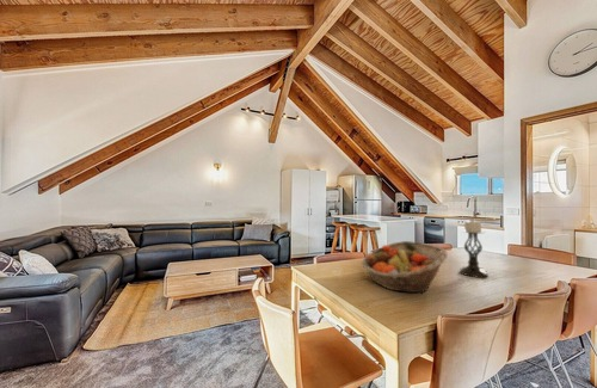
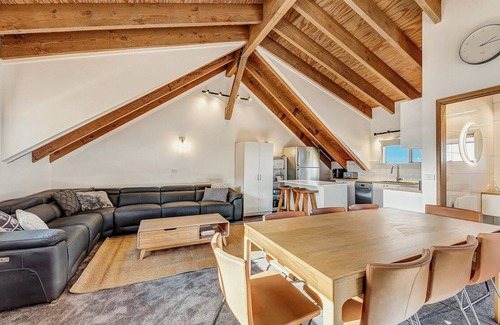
- candle holder [458,217,490,278]
- fruit basket [361,240,449,294]
